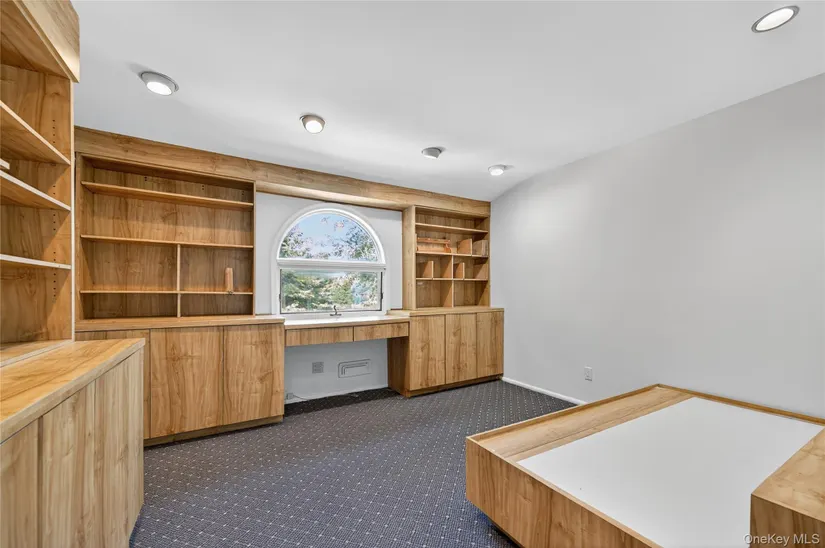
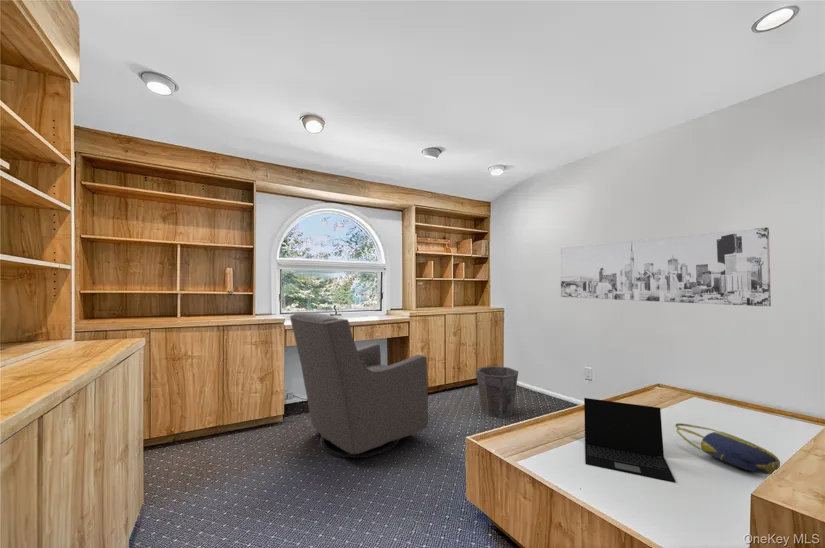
+ tote bag [674,422,781,475]
+ laptop [583,397,676,484]
+ chair [289,311,429,459]
+ wall art [559,227,772,307]
+ waste bin [475,365,519,419]
